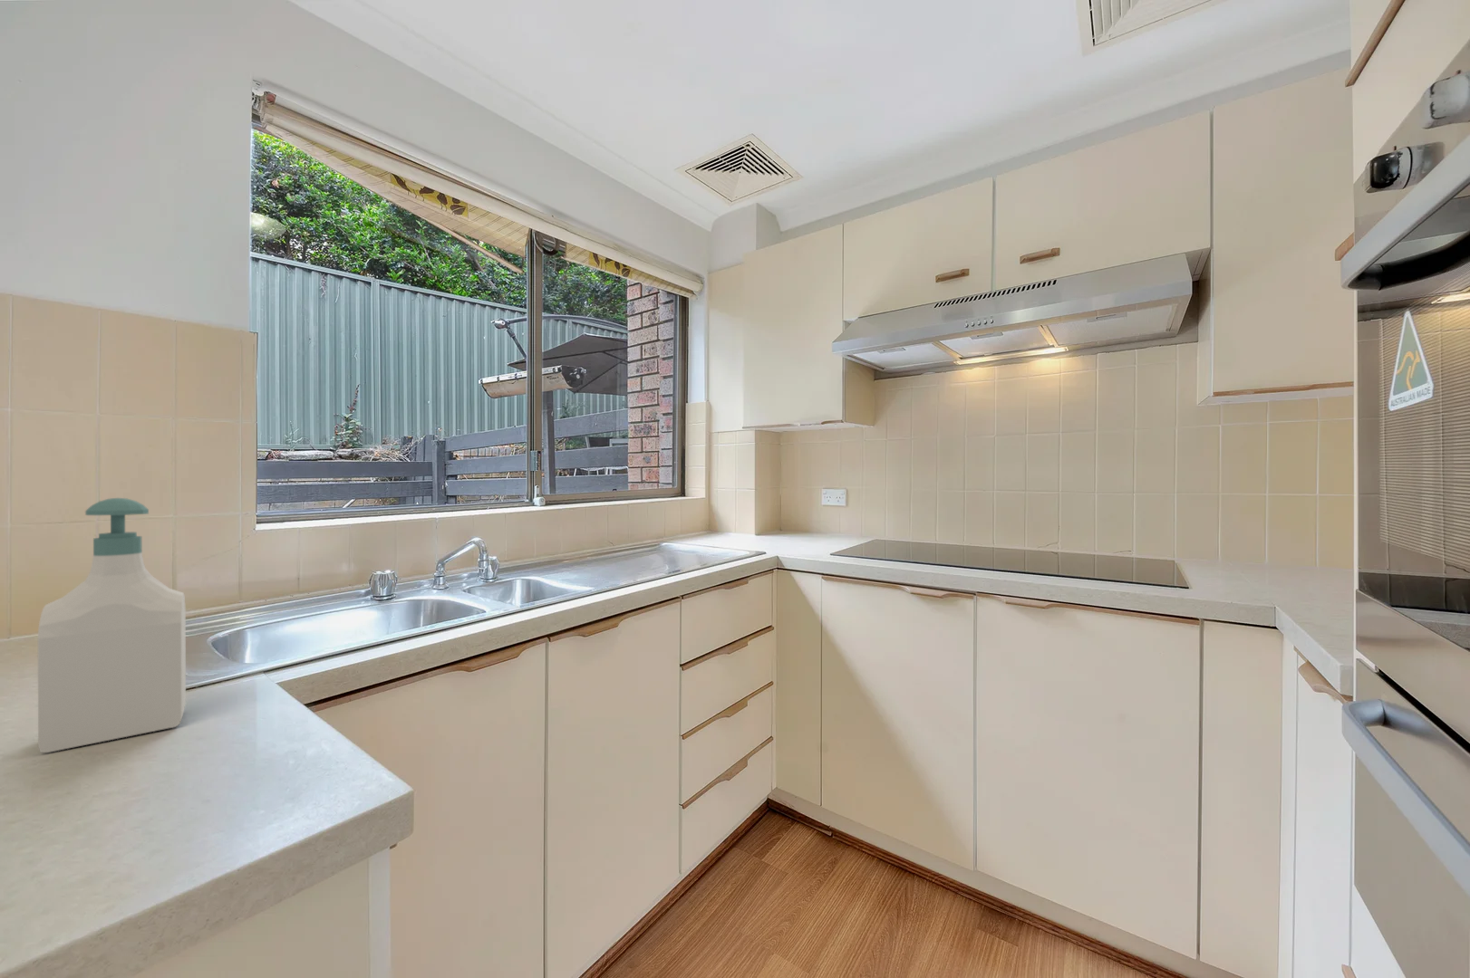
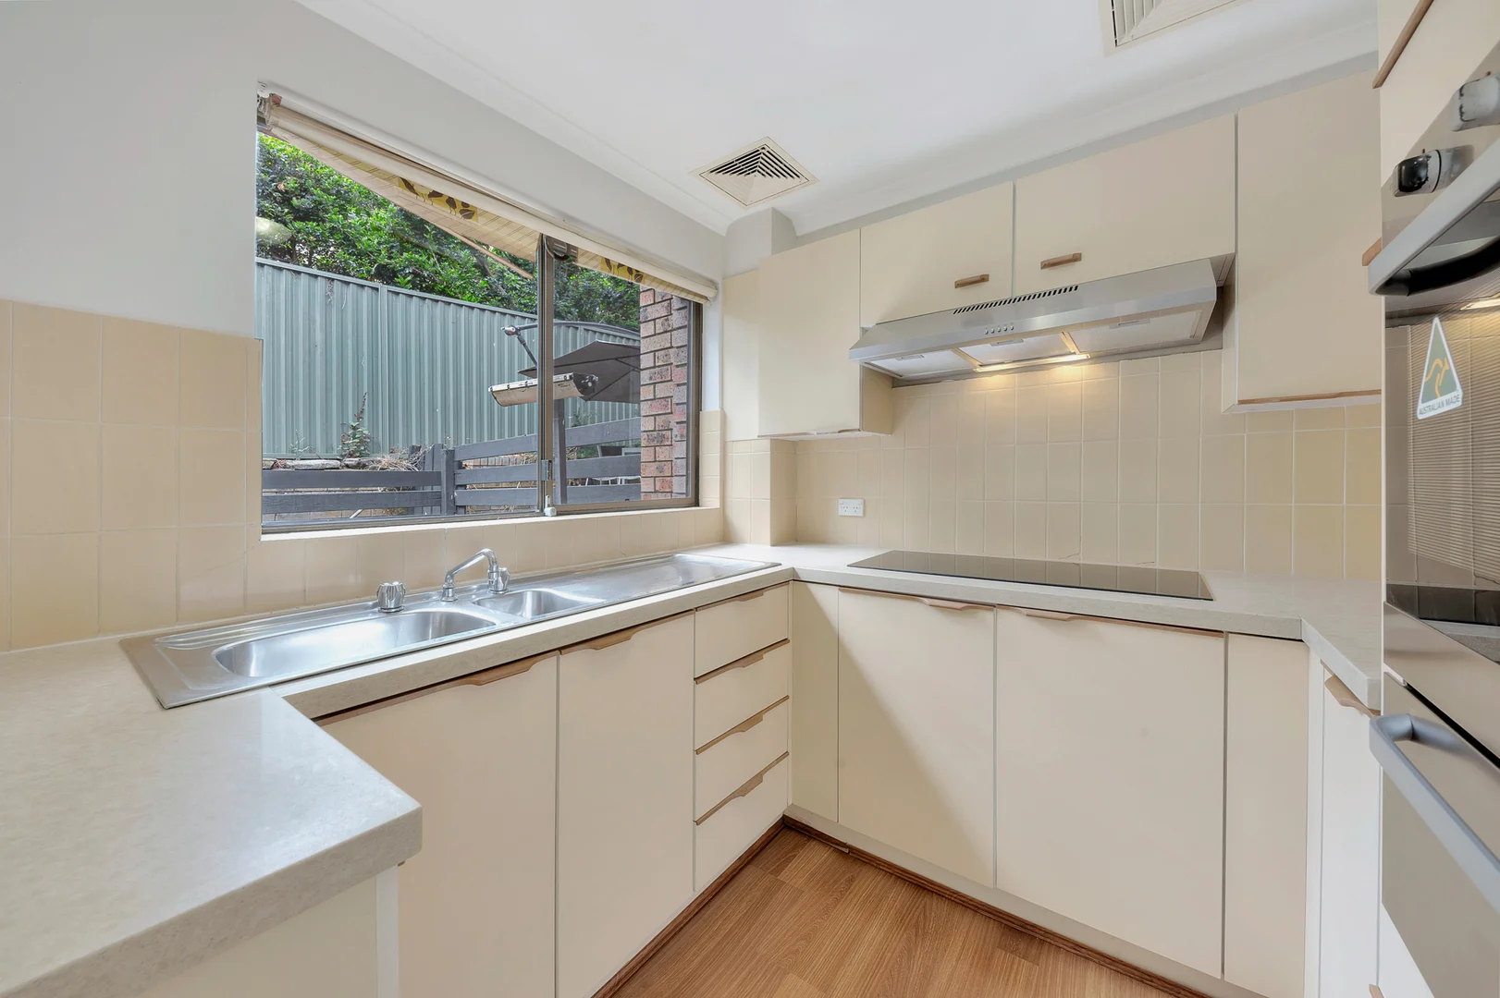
- soap bottle [37,497,187,753]
